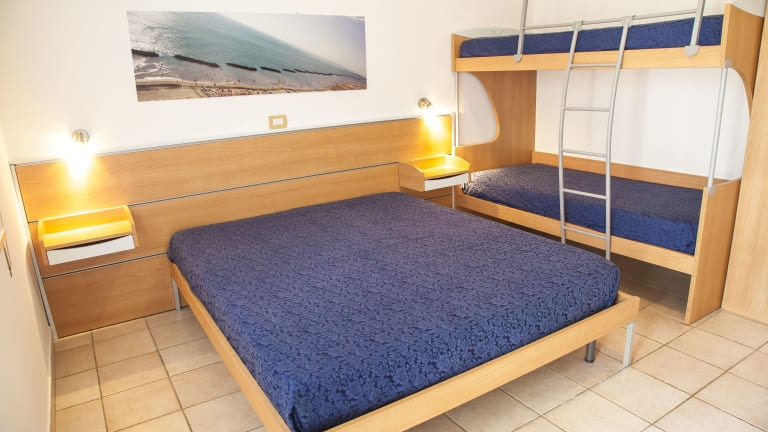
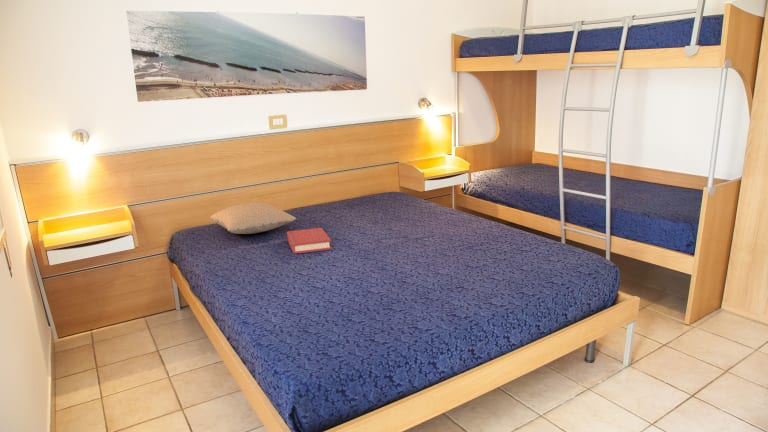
+ pillow [209,201,297,235]
+ hardback book [286,227,332,255]
